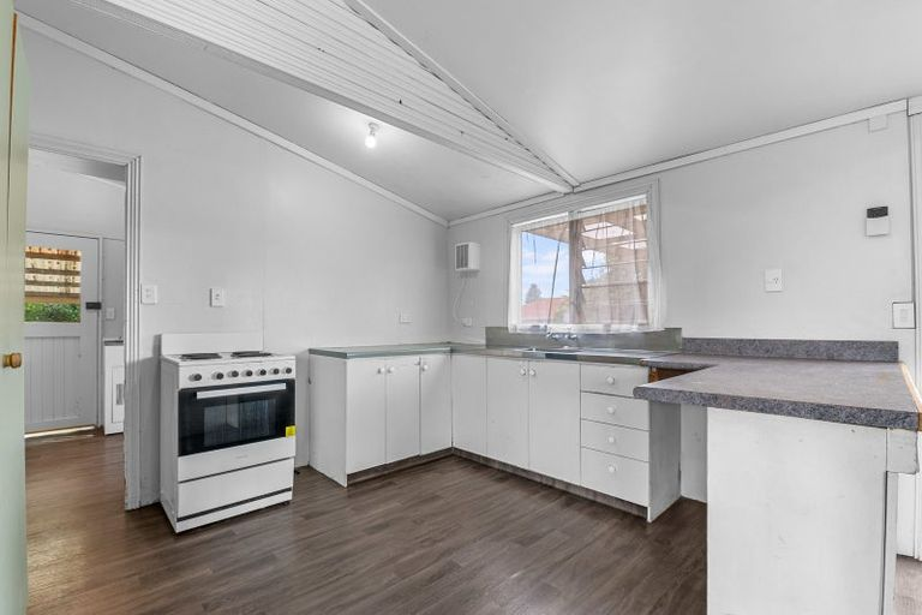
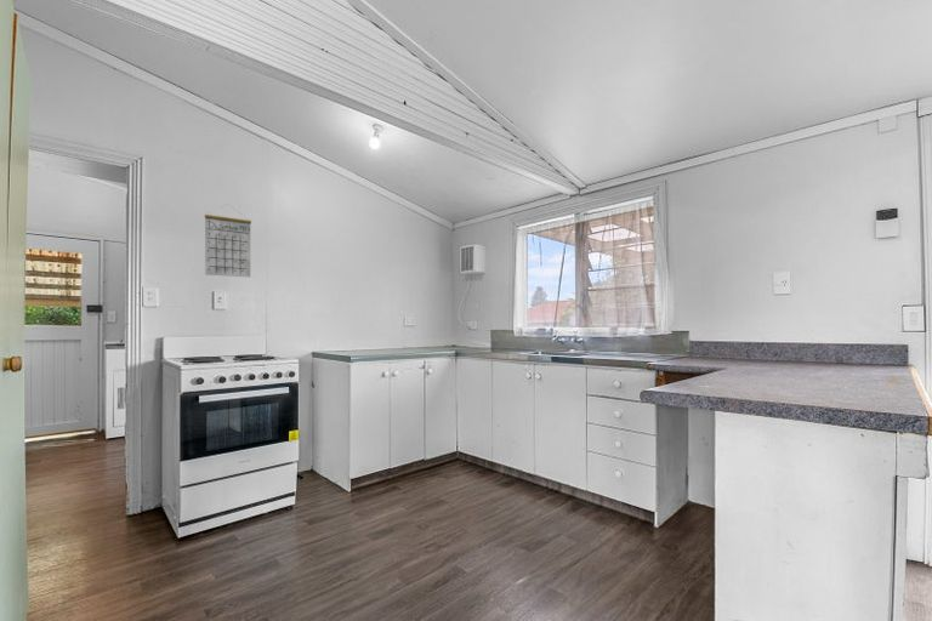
+ calendar [204,204,252,278]
